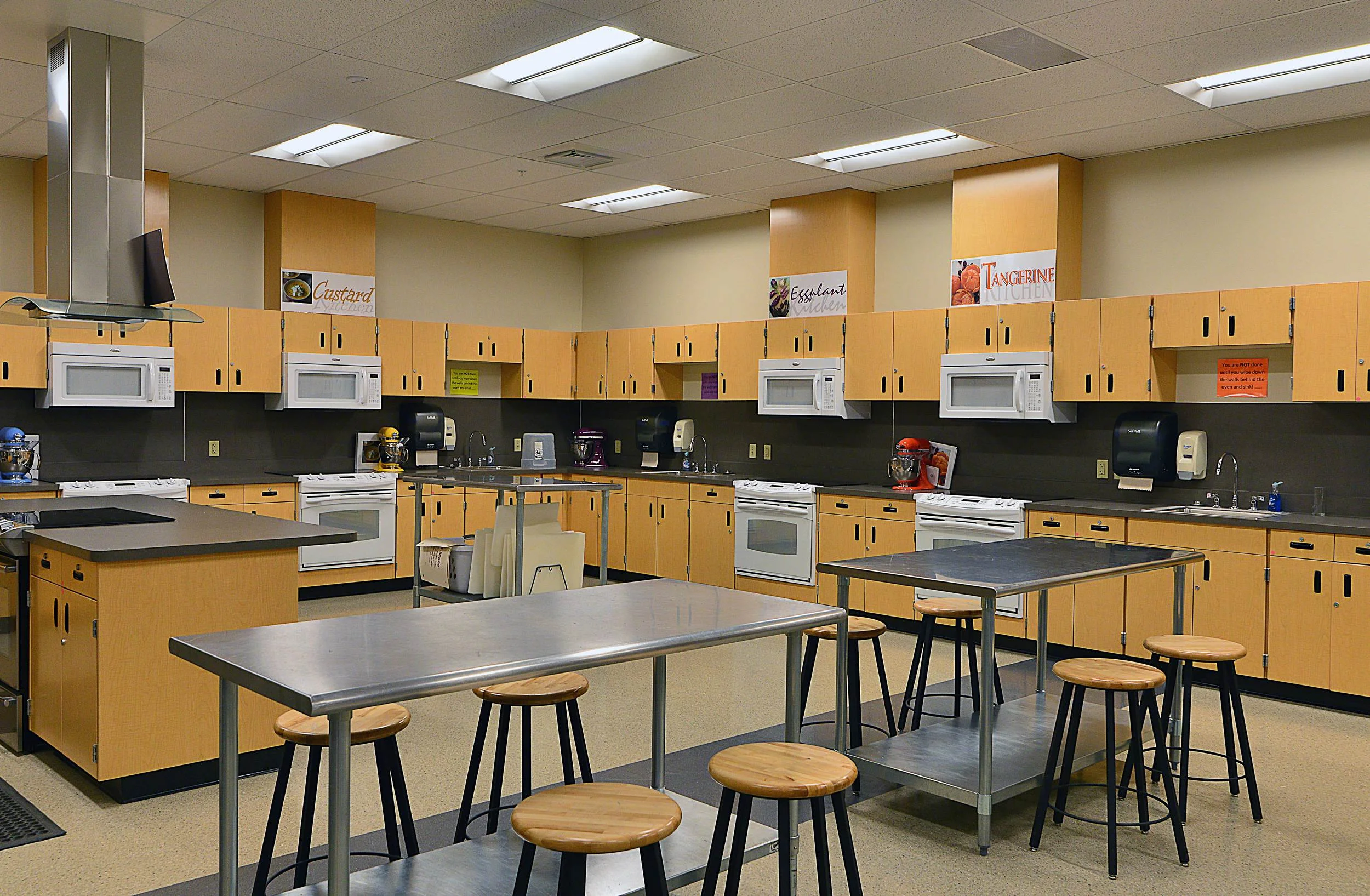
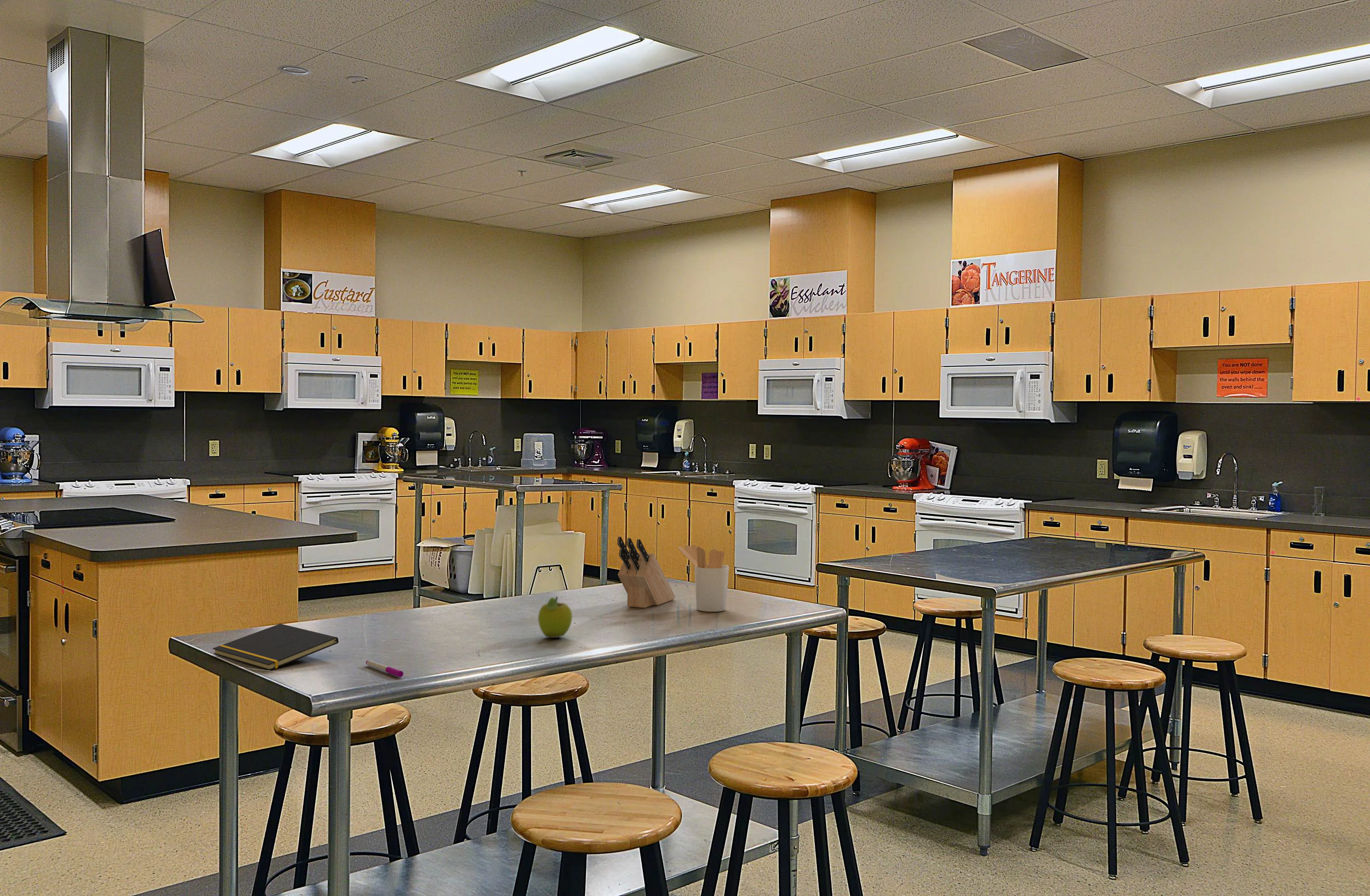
+ utensil holder [678,545,729,612]
+ notepad [213,623,339,671]
+ recessed light [277,65,312,76]
+ knife block [617,536,676,608]
+ pen [366,660,404,678]
+ fruit [538,596,573,639]
